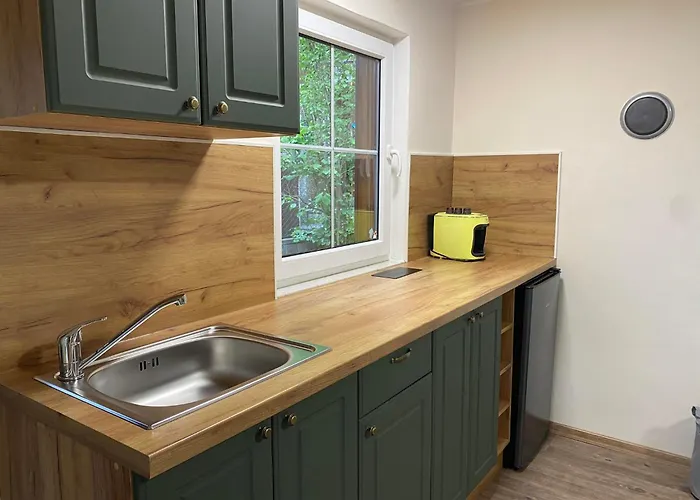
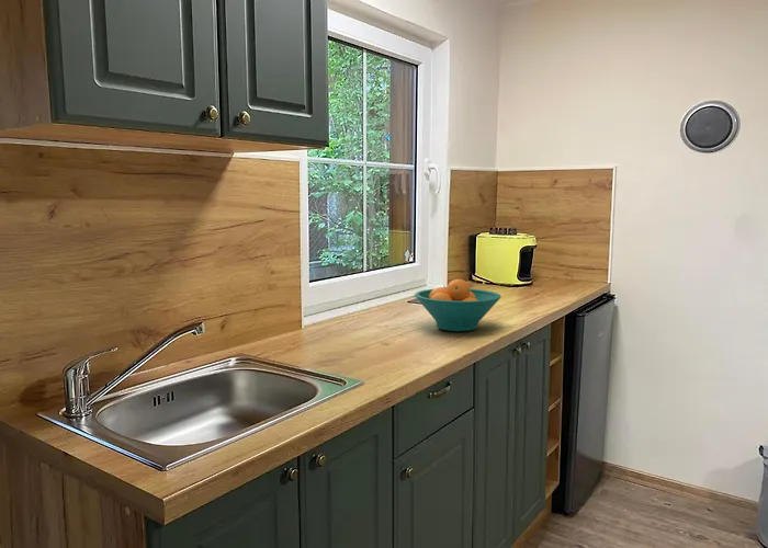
+ fruit bowl [414,278,502,332]
